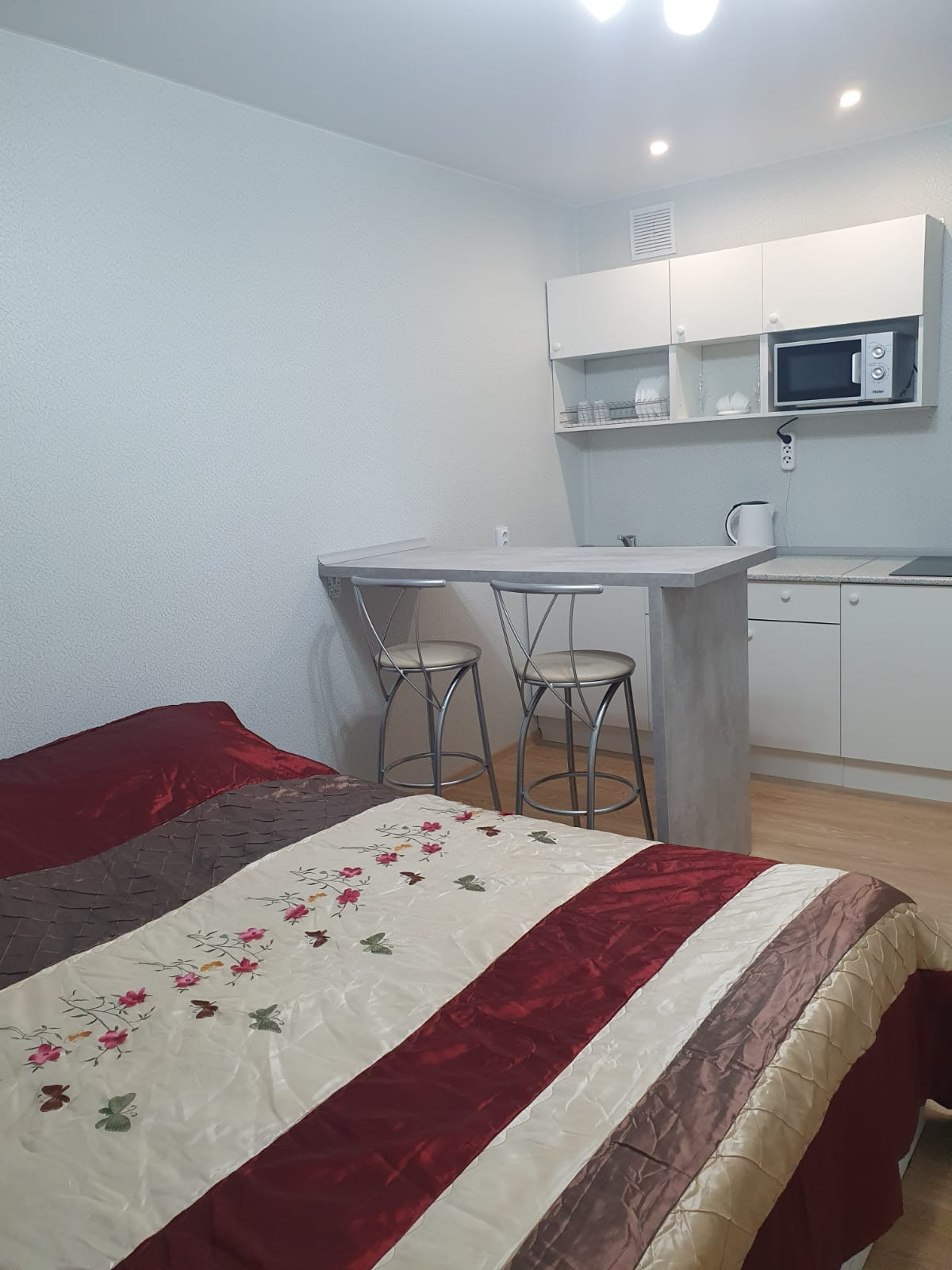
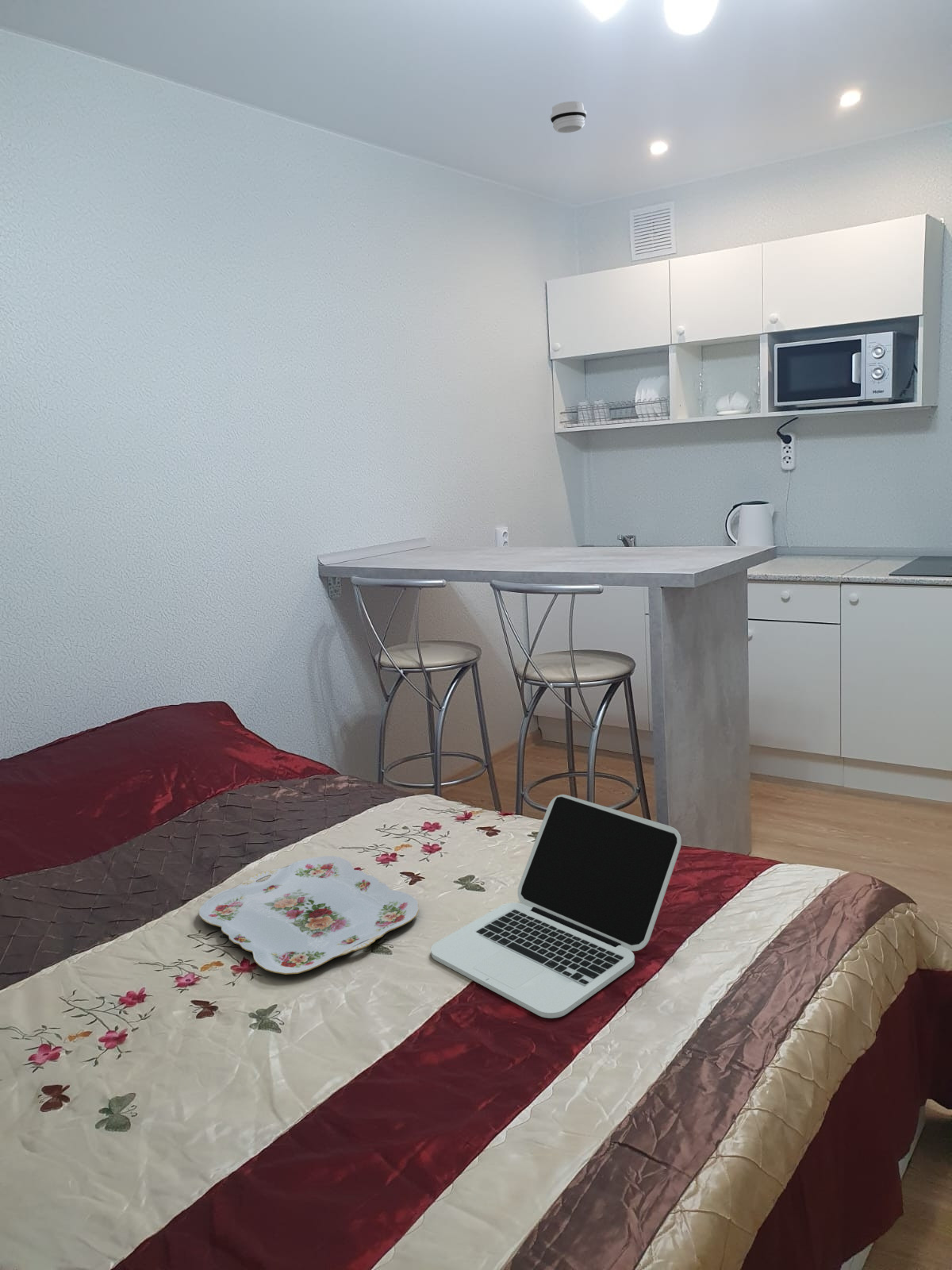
+ serving tray [198,856,420,975]
+ laptop [430,794,682,1019]
+ smoke detector [550,101,587,133]
